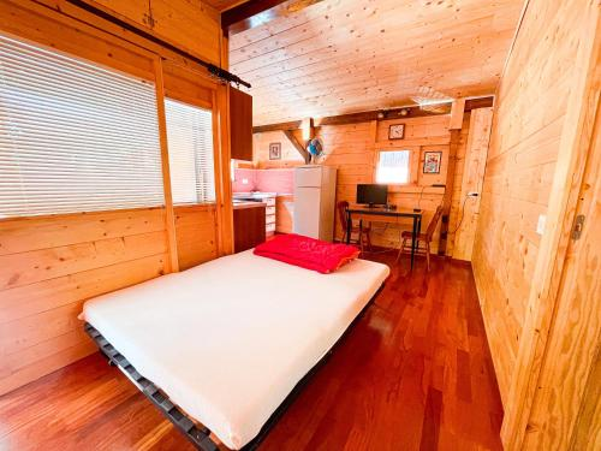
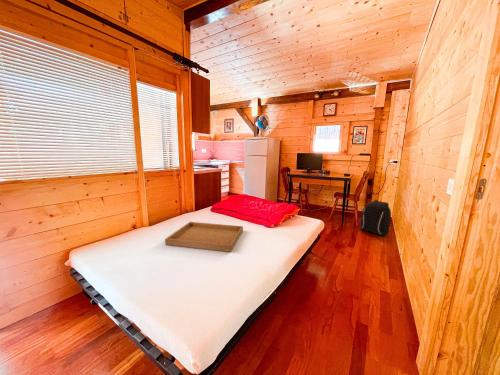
+ backpack [359,199,392,237]
+ tray [164,221,244,253]
